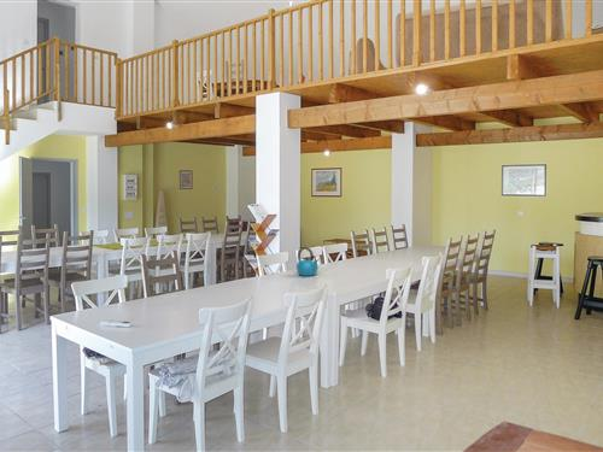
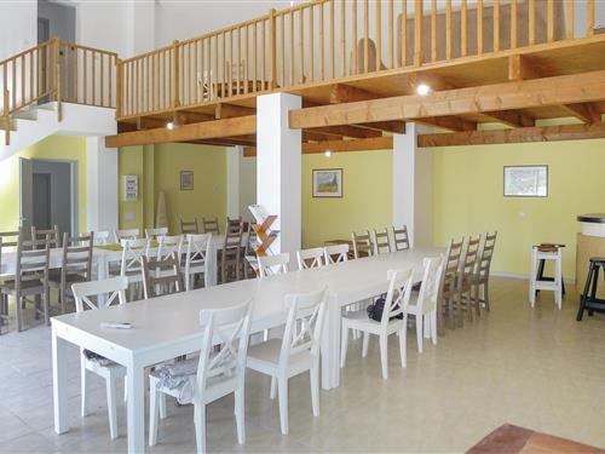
- kettle [295,246,320,277]
